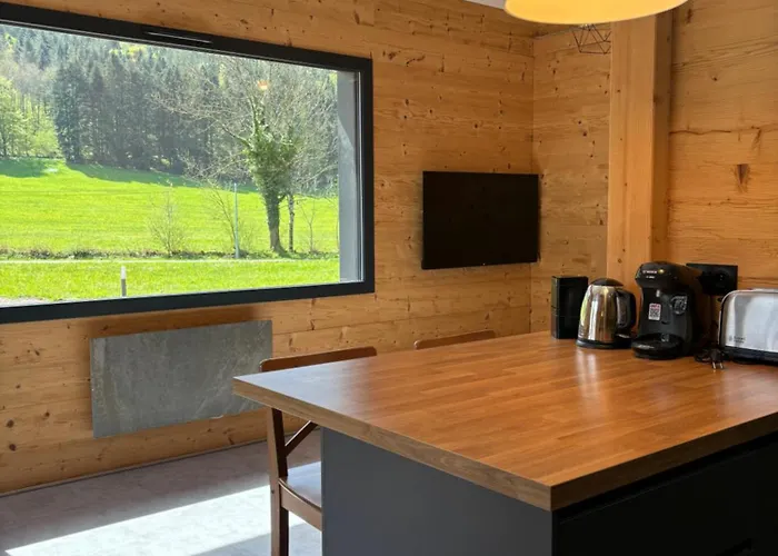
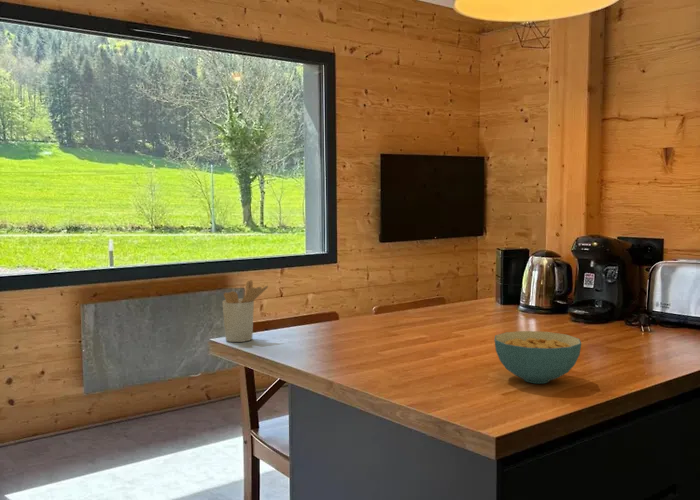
+ cereal bowl [494,330,582,385]
+ utensil holder [221,279,269,343]
